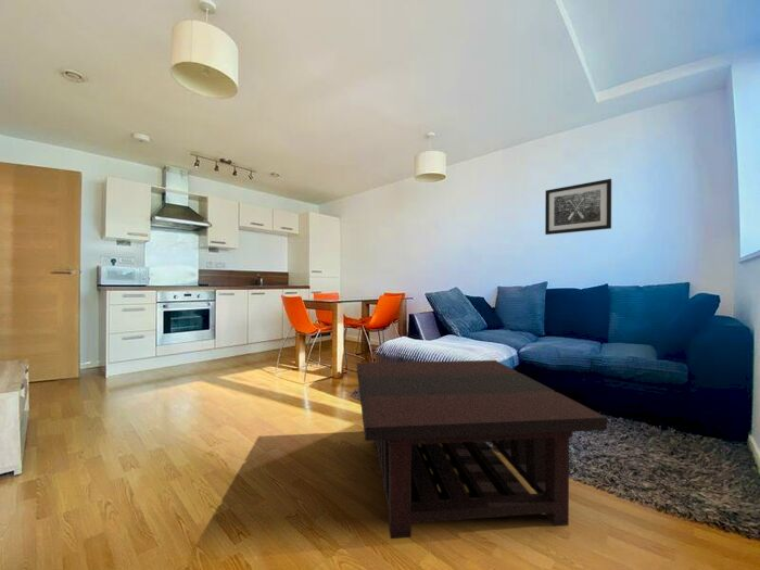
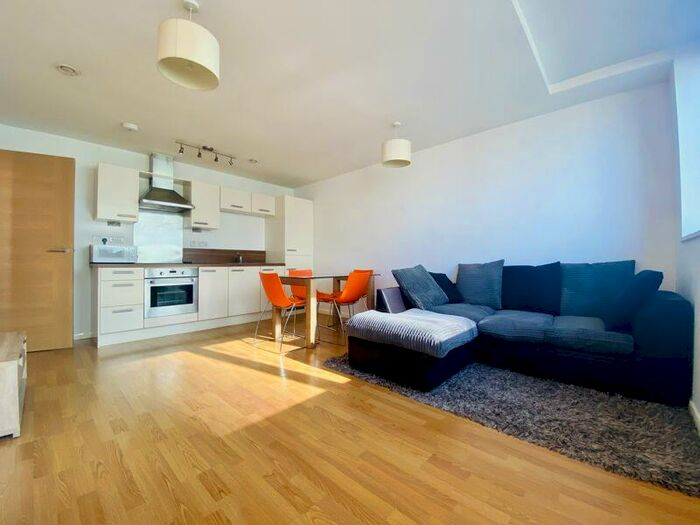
- coffee table [356,359,608,540]
- wall art [544,178,612,236]
